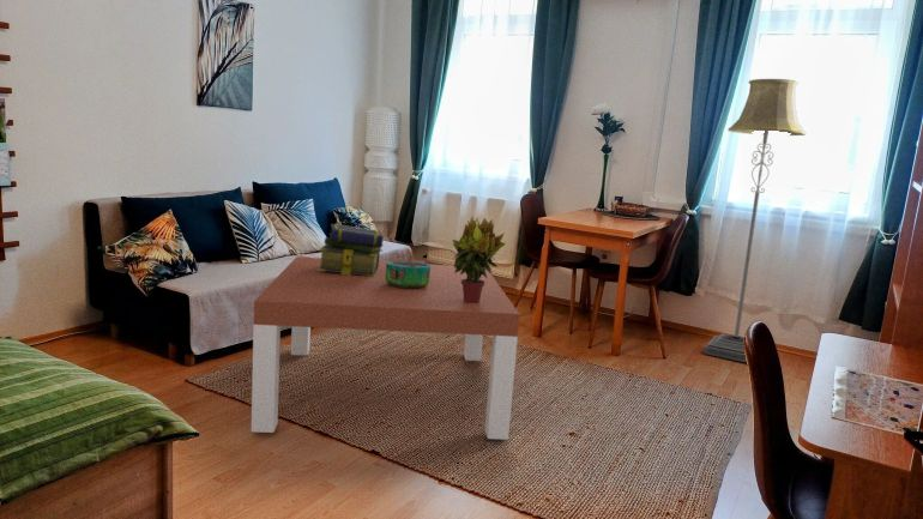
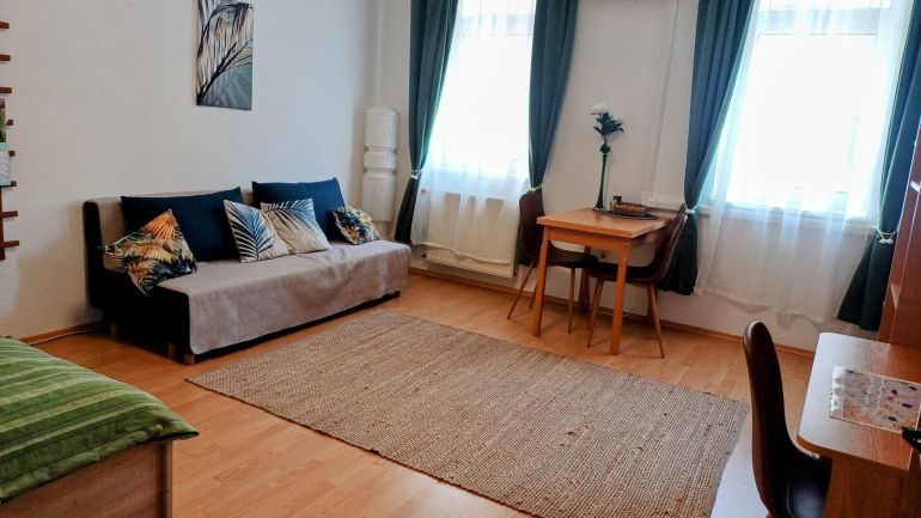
- floor lamp [702,78,808,363]
- potted plant [451,216,507,303]
- stack of books [318,223,385,277]
- decorative bowl [385,260,430,288]
- coffee table [251,255,520,441]
